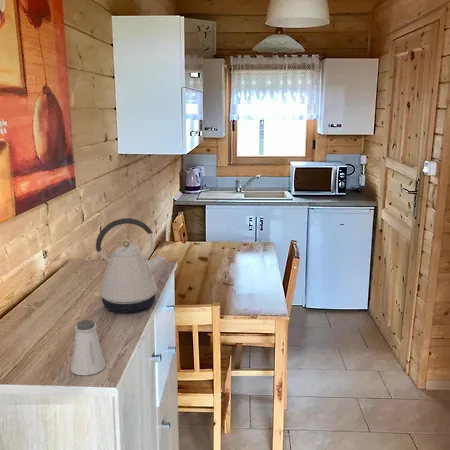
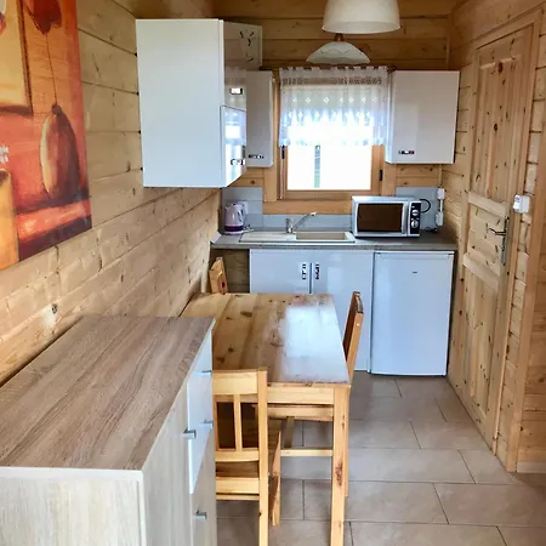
- saltshaker [70,319,107,376]
- kettle [93,217,166,314]
